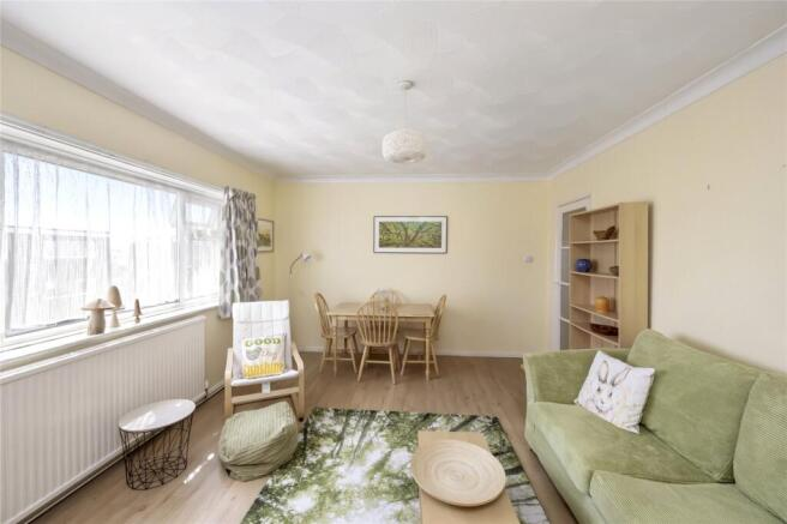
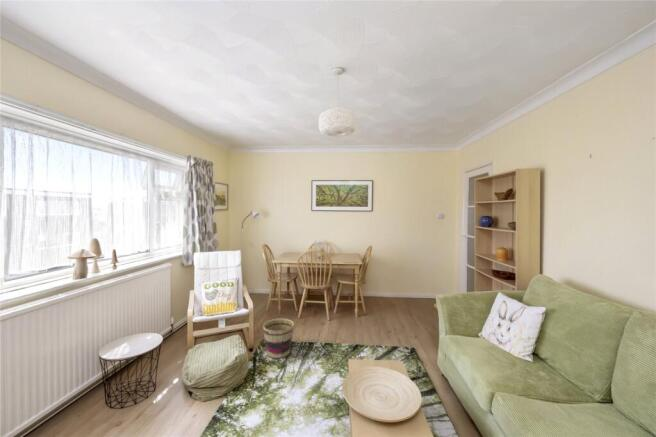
+ basket [262,317,295,359]
